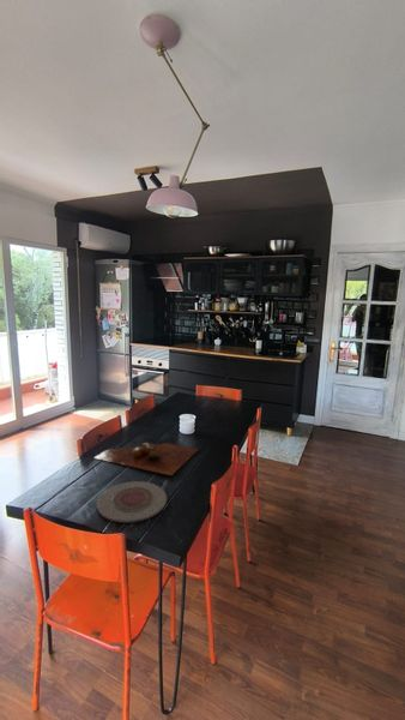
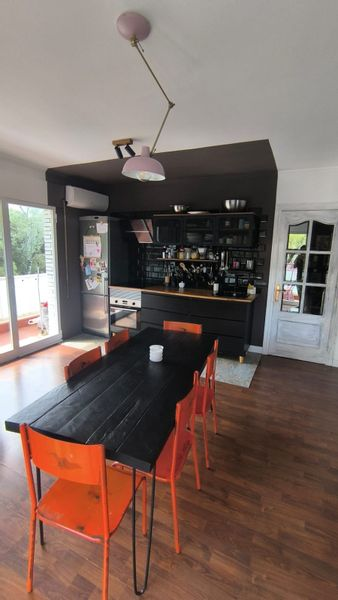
- cutting board [93,442,199,476]
- plate [96,480,168,523]
